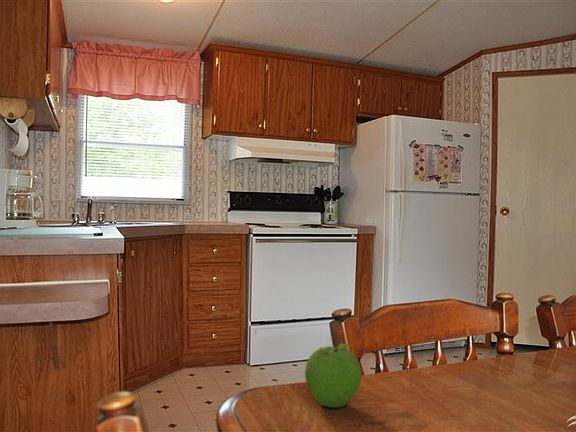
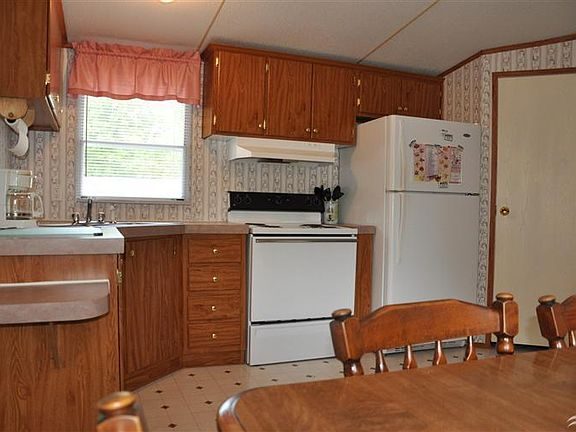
- fruit [304,340,363,408]
